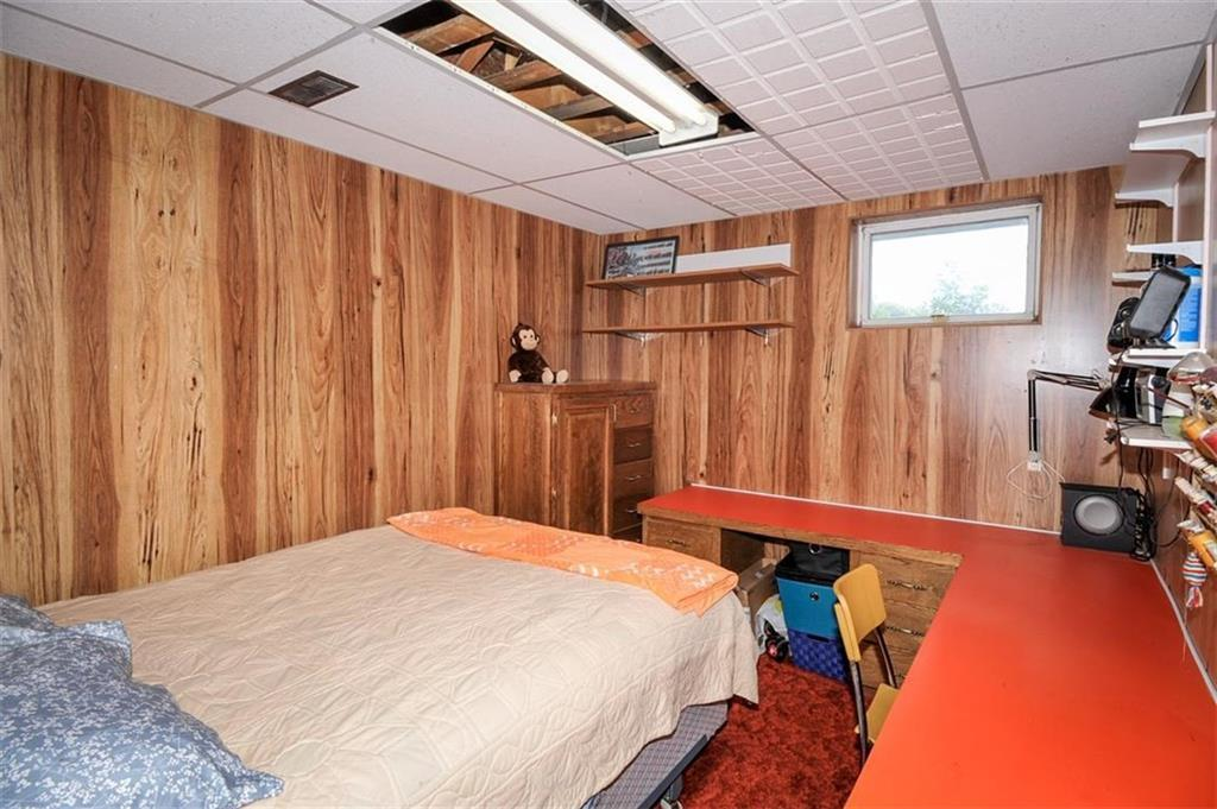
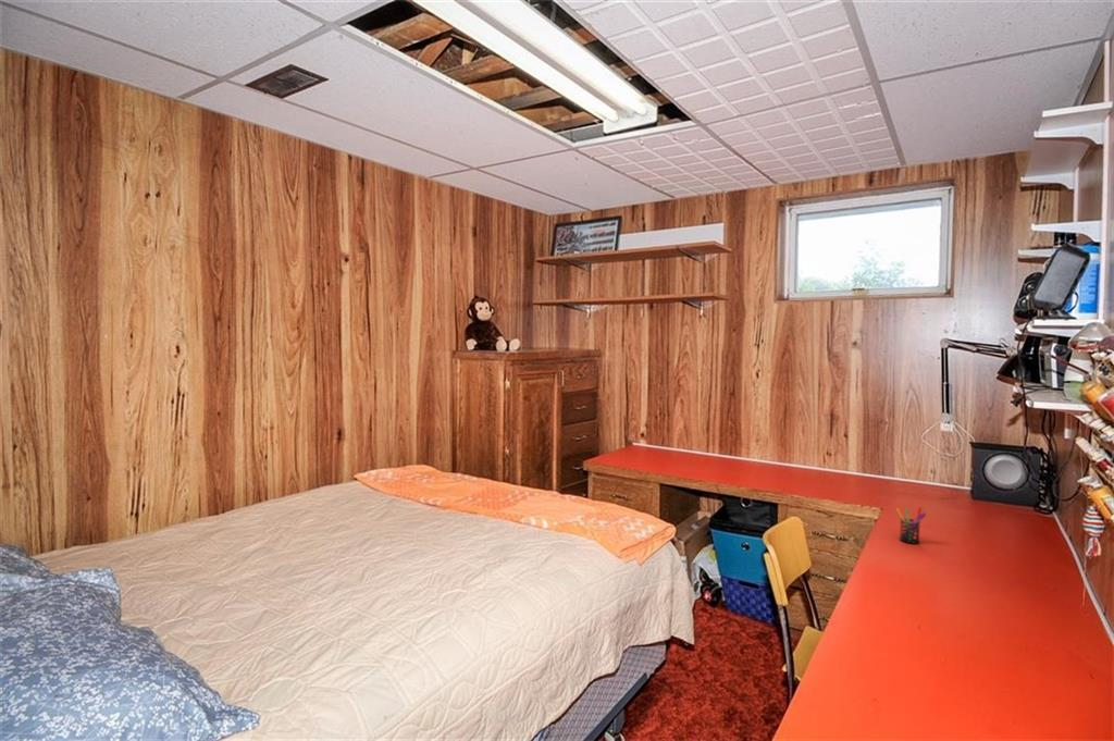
+ pen holder [895,506,927,545]
